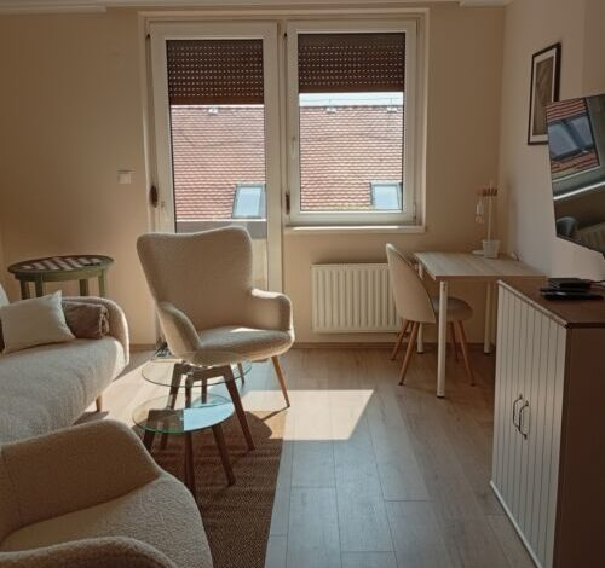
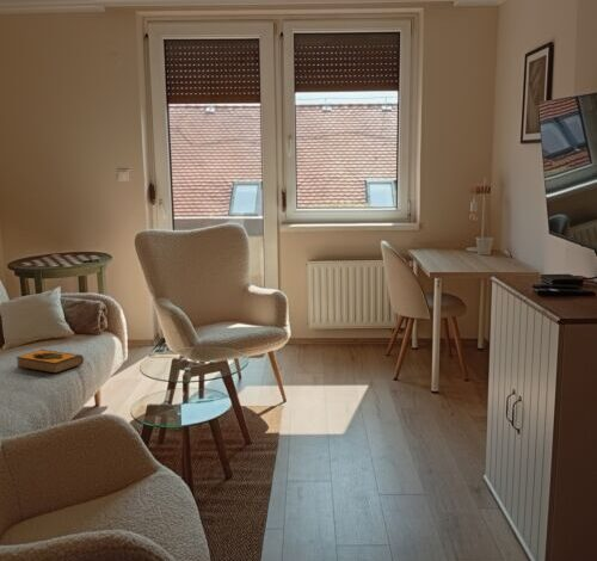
+ hardback book [14,349,85,375]
